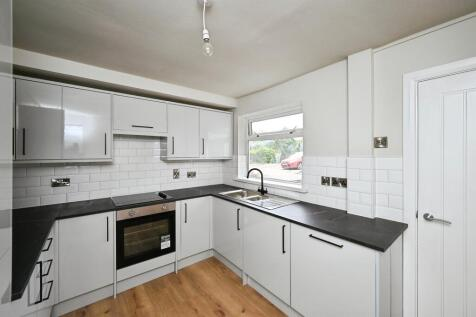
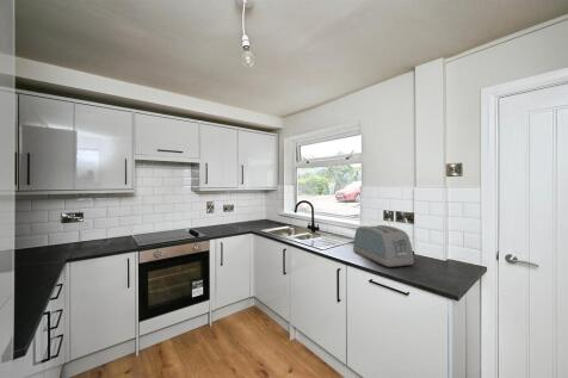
+ toaster [352,224,415,268]
